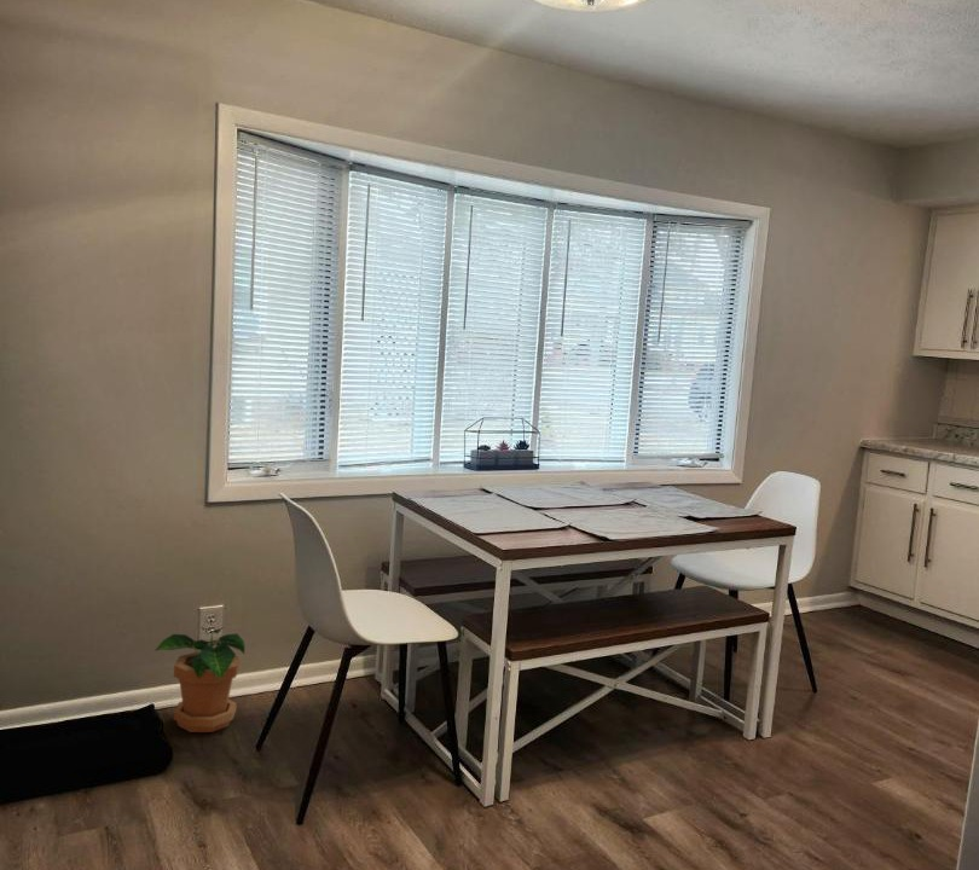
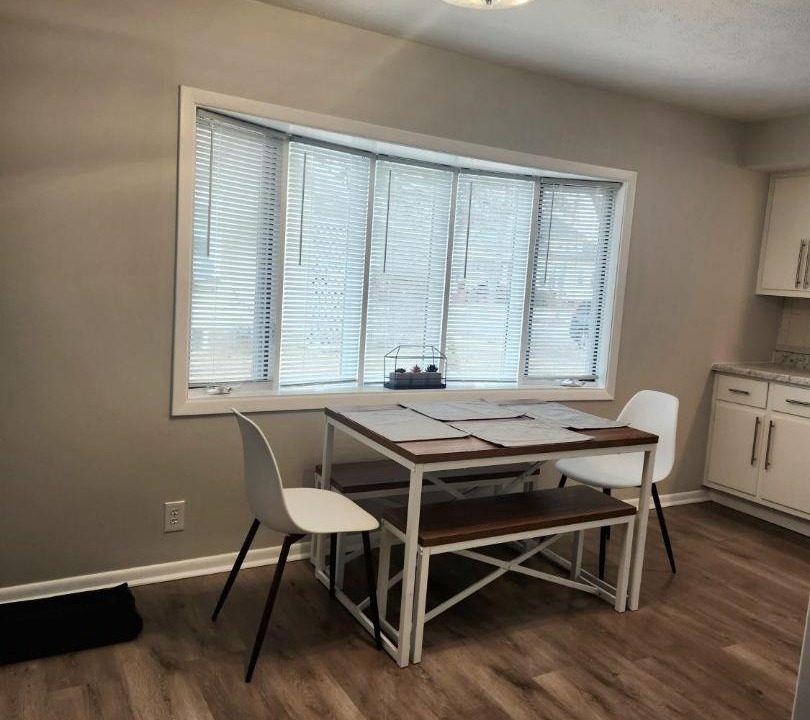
- potted plant [153,625,247,733]
